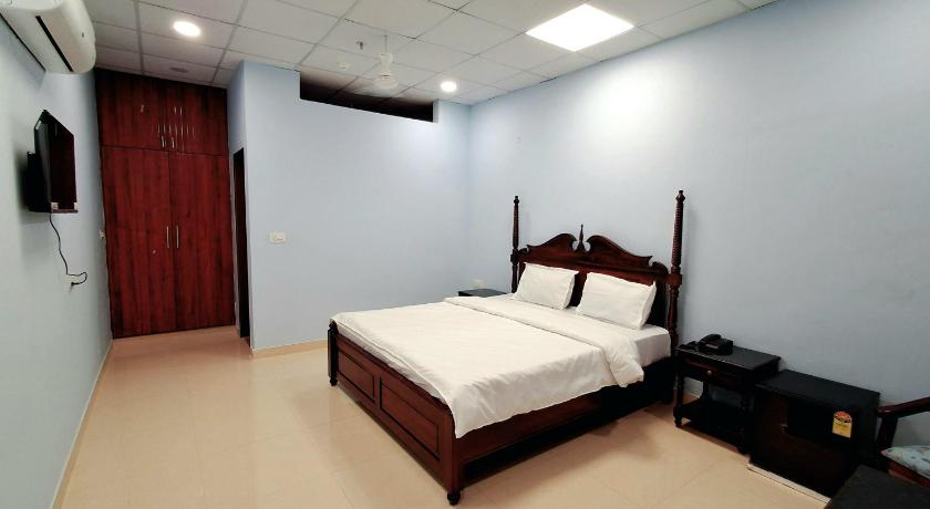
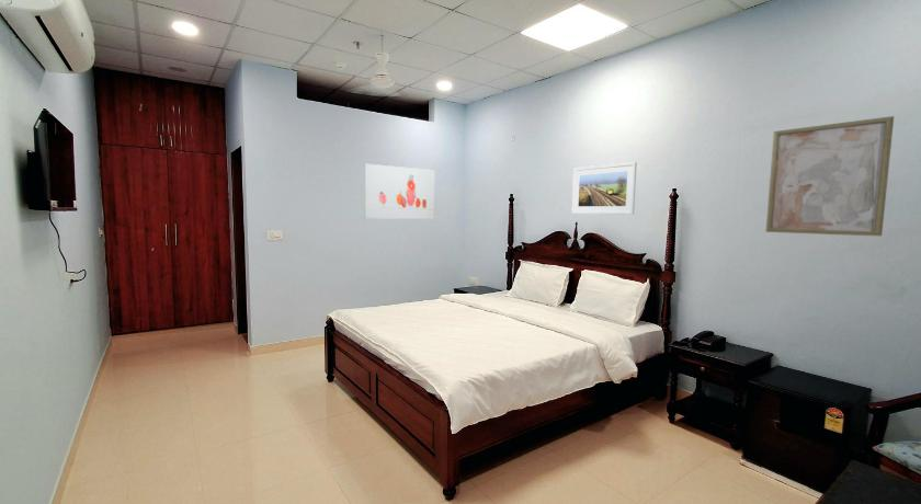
+ wall art [363,163,435,220]
+ wall art [765,115,895,237]
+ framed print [571,161,638,216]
